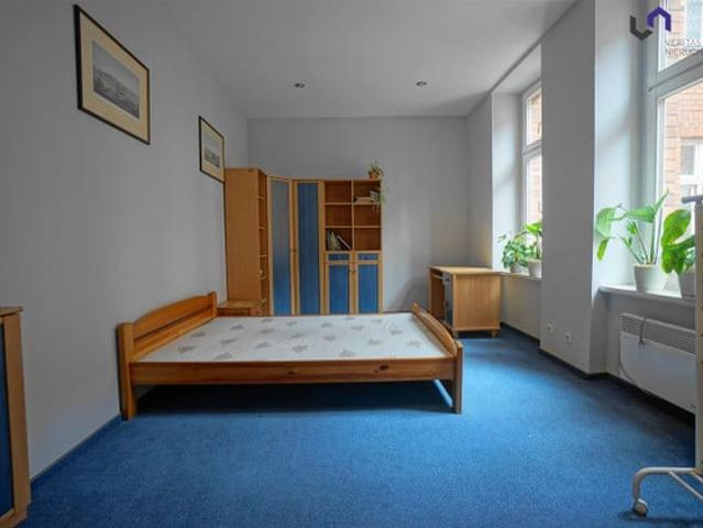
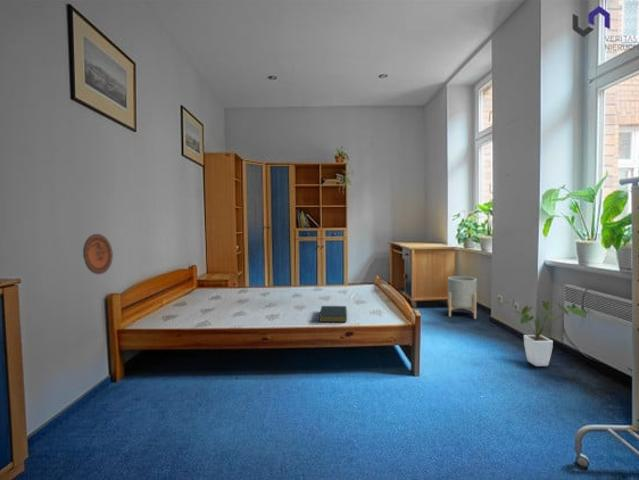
+ house plant [504,297,587,367]
+ hardback book [318,305,348,323]
+ decorative plate [82,233,114,275]
+ planter [447,275,478,320]
